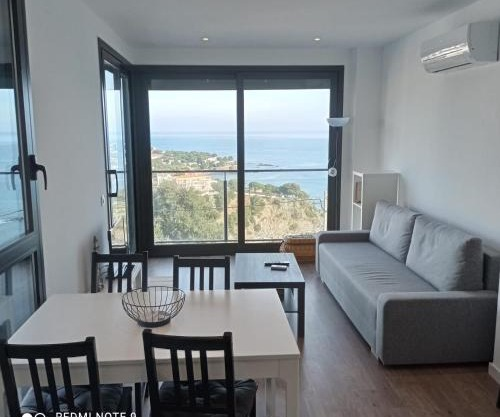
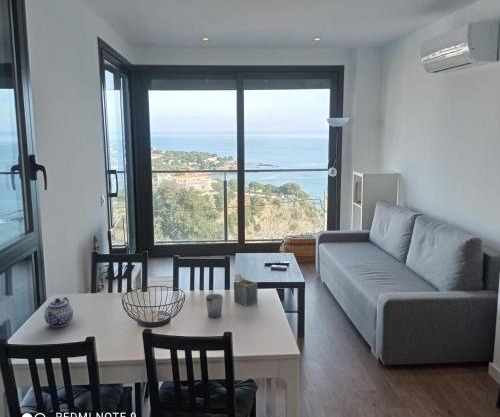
+ cup [205,293,224,319]
+ napkin holder [233,273,259,307]
+ teapot [43,296,74,328]
